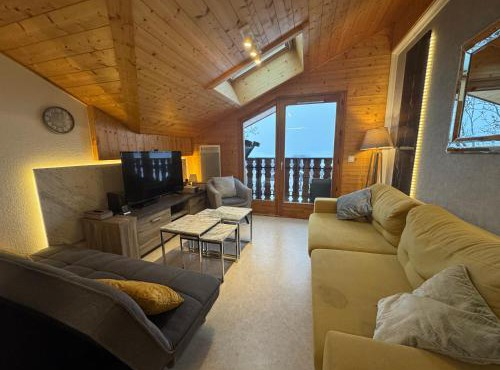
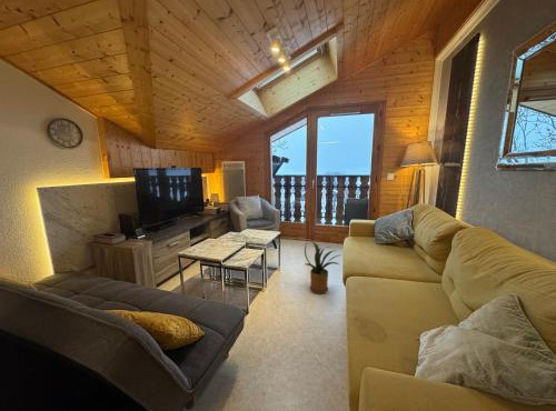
+ house plant [304,240,344,294]
